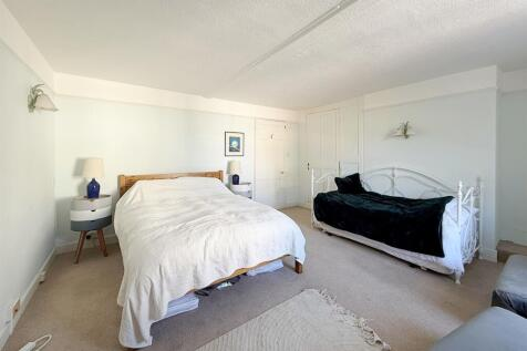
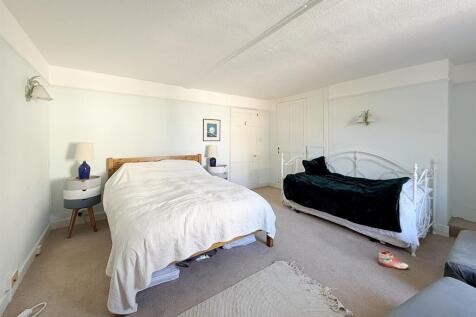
+ sneaker [378,250,410,270]
